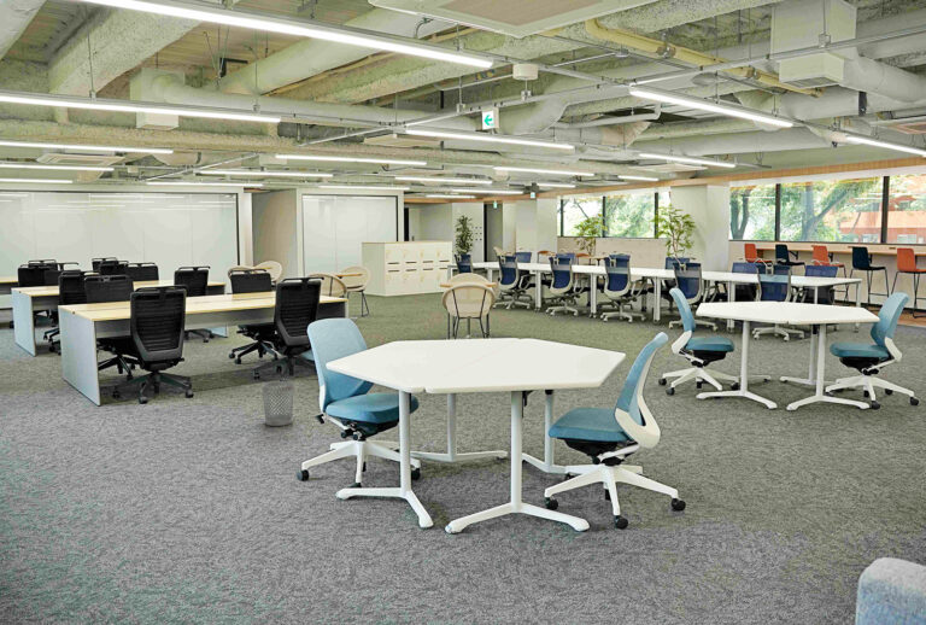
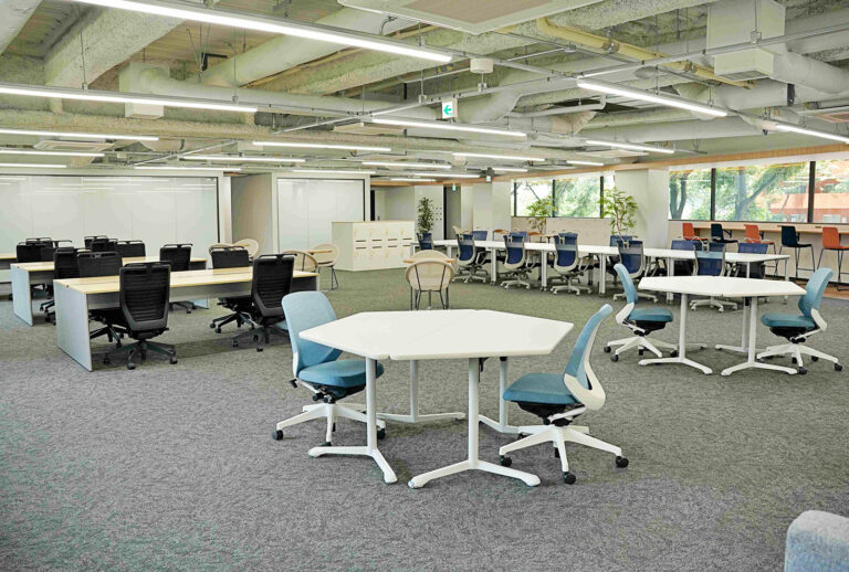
- wastebasket [260,380,295,427]
